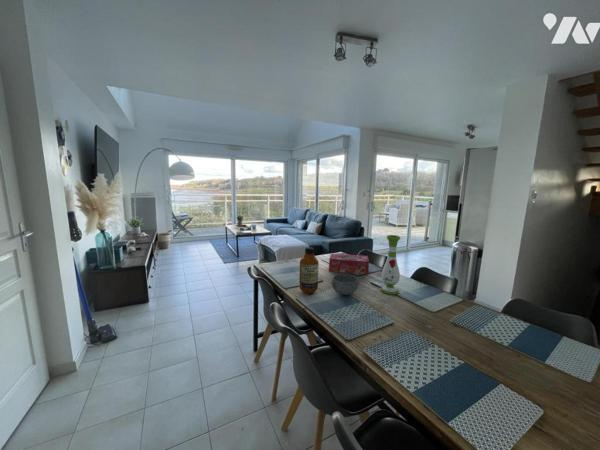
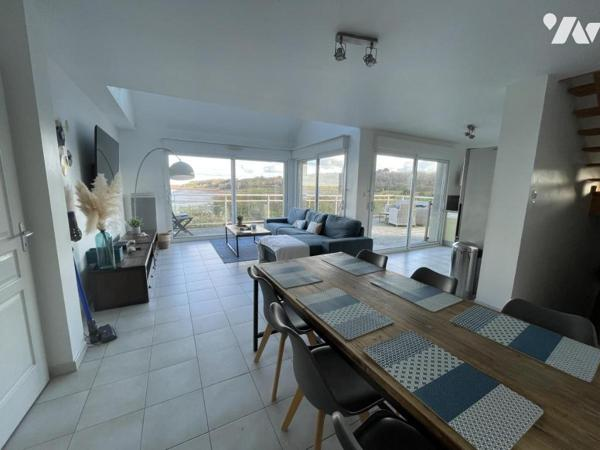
- vase [379,234,401,296]
- bottle [298,246,320,295]
- bowl [331,274,359,296]
- tissue box [328,252,370,276]
